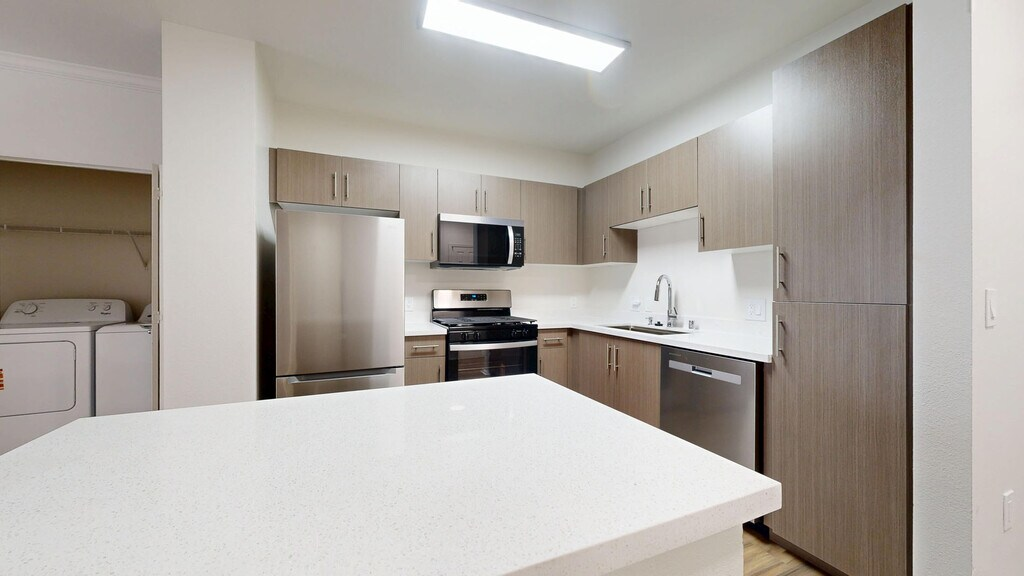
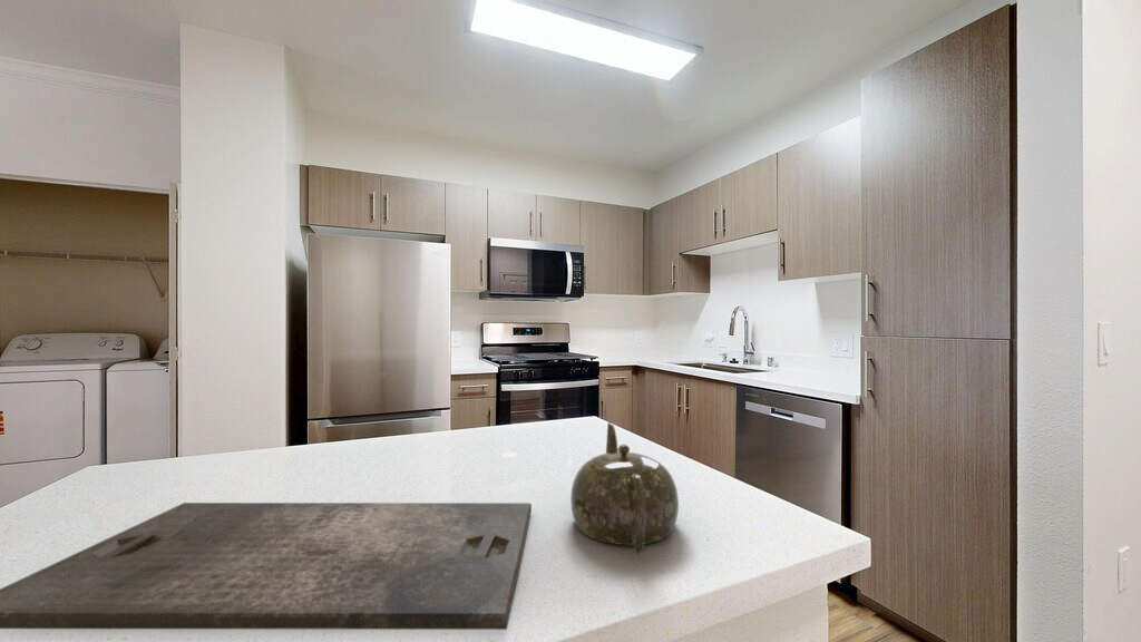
+ teapot [569,421,680,555]
+ cutting board [0,502,533,631]
